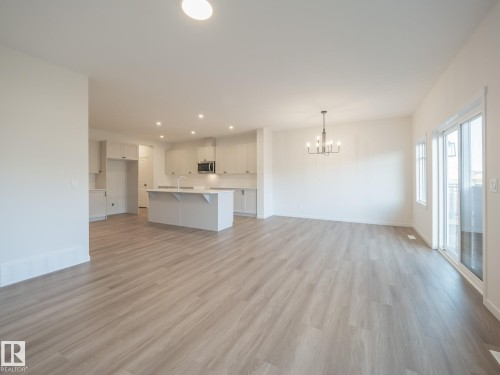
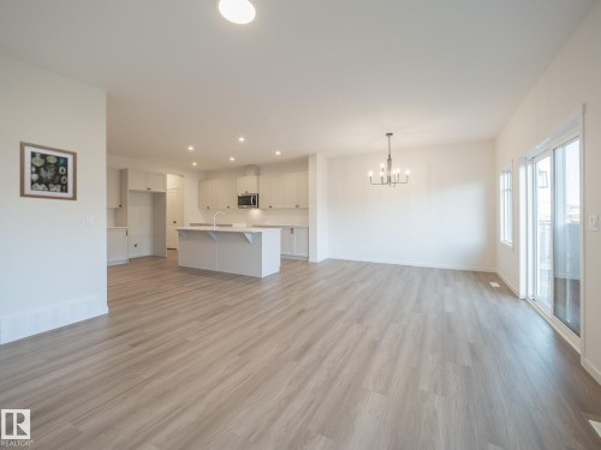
+ wall art [18,140,78,202]
